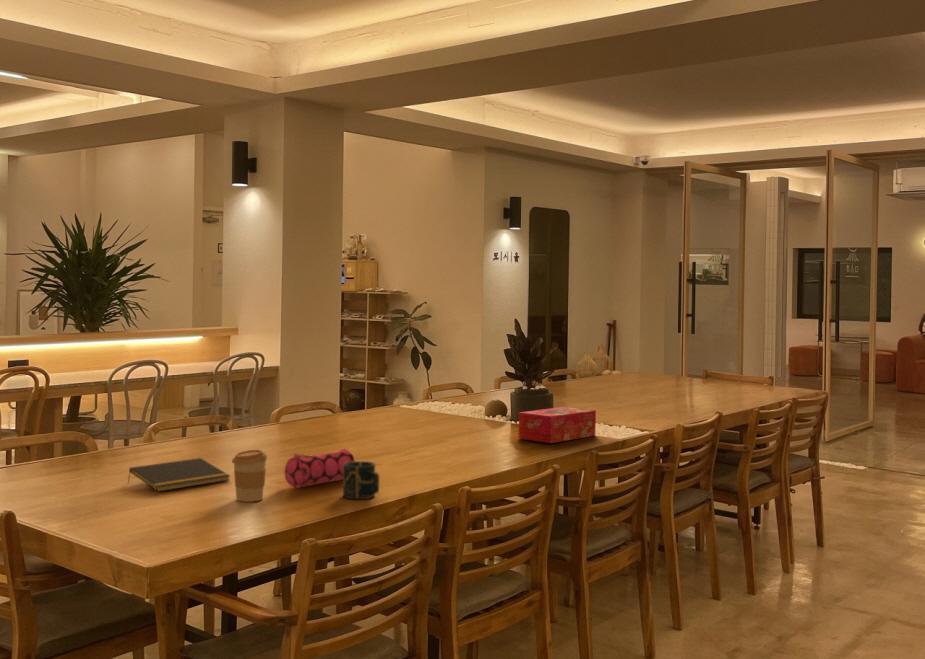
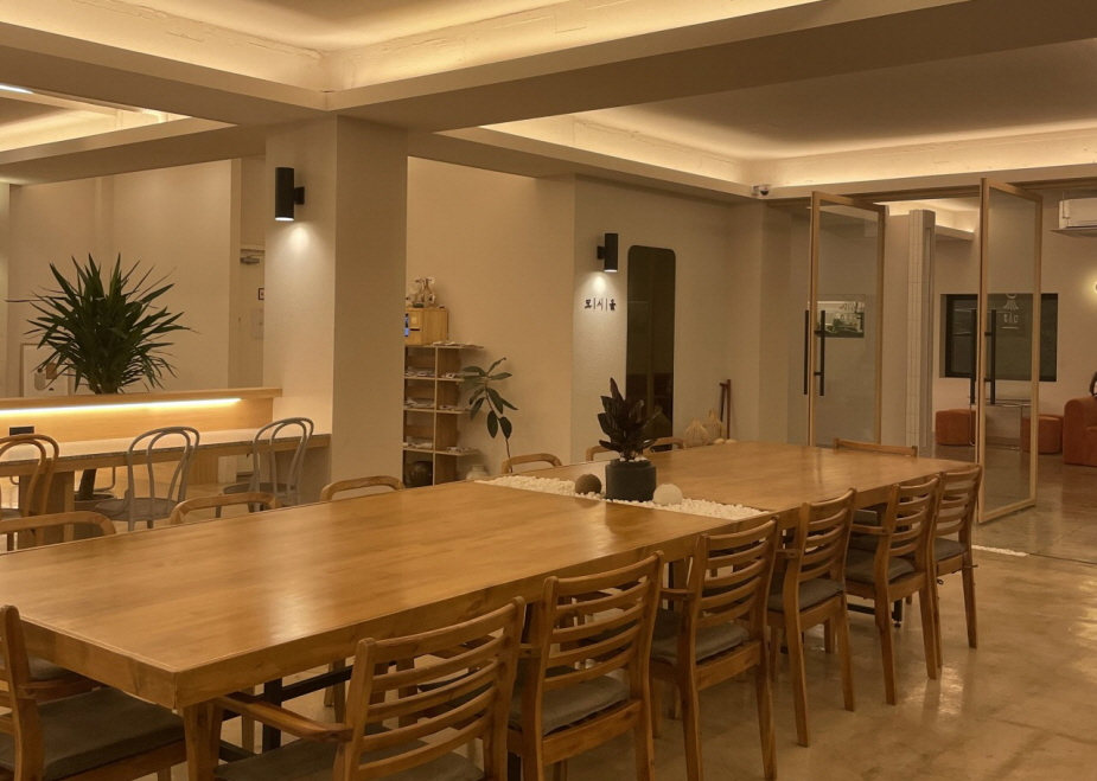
- cup [342,460,380,500]
- tissue box [518,406,597,444]
- notepad [126,457,231,493]
- pencil case [284,447,356,488]
- coffee cup [231,449,268,503]
